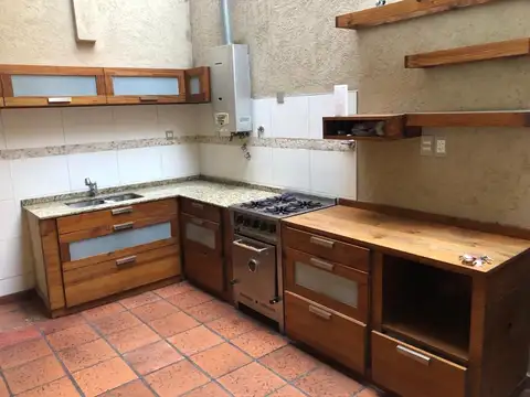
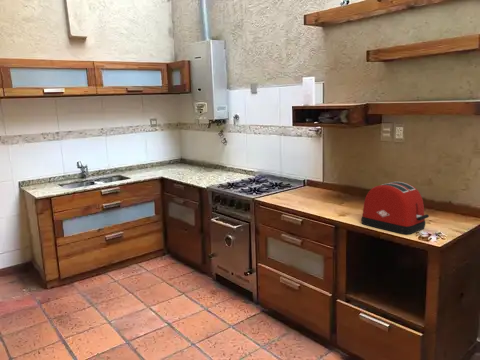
+ toaster [360,181,430,235]
